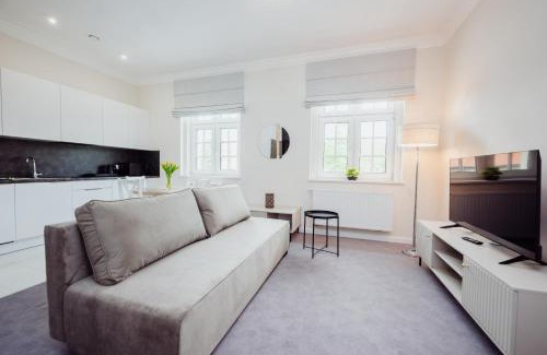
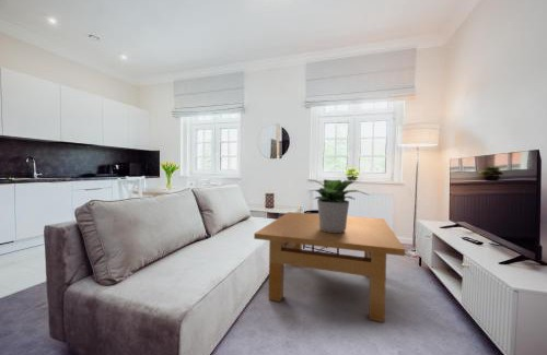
+ potted plant [306,178,371,233]
+ table [253,211,406,323]
